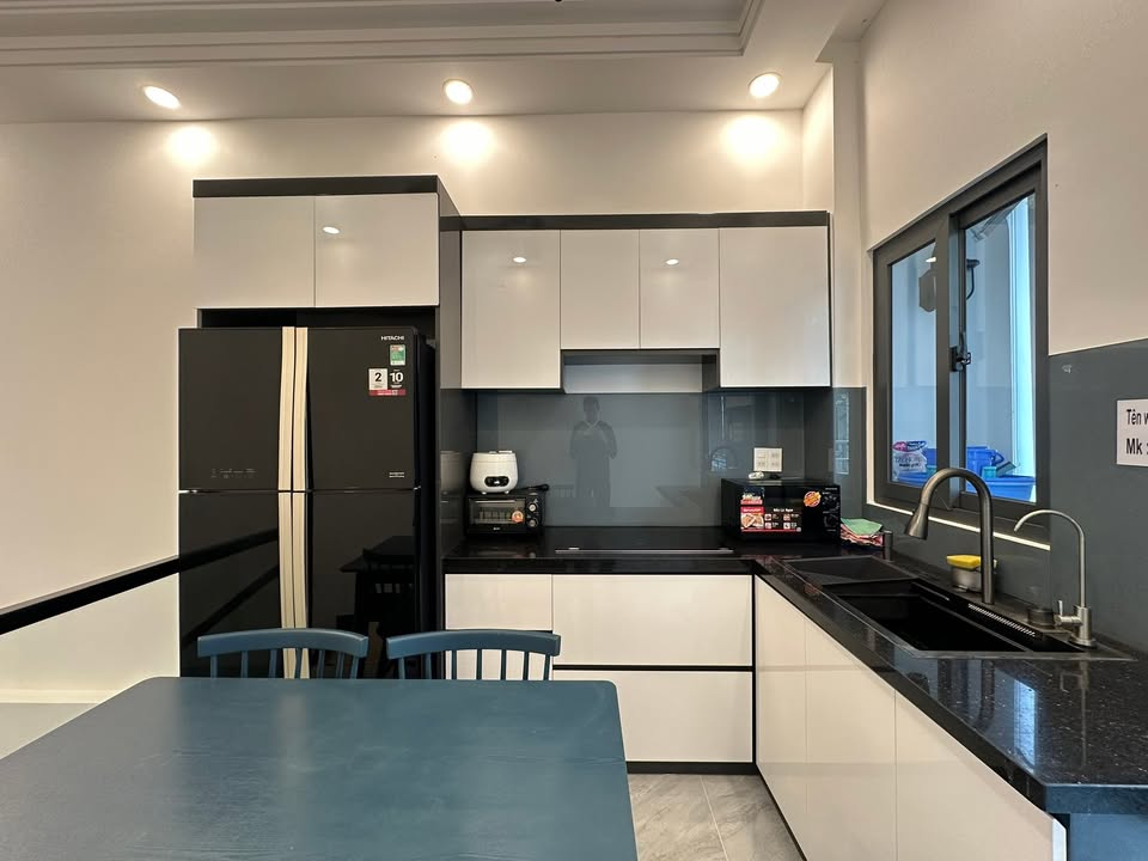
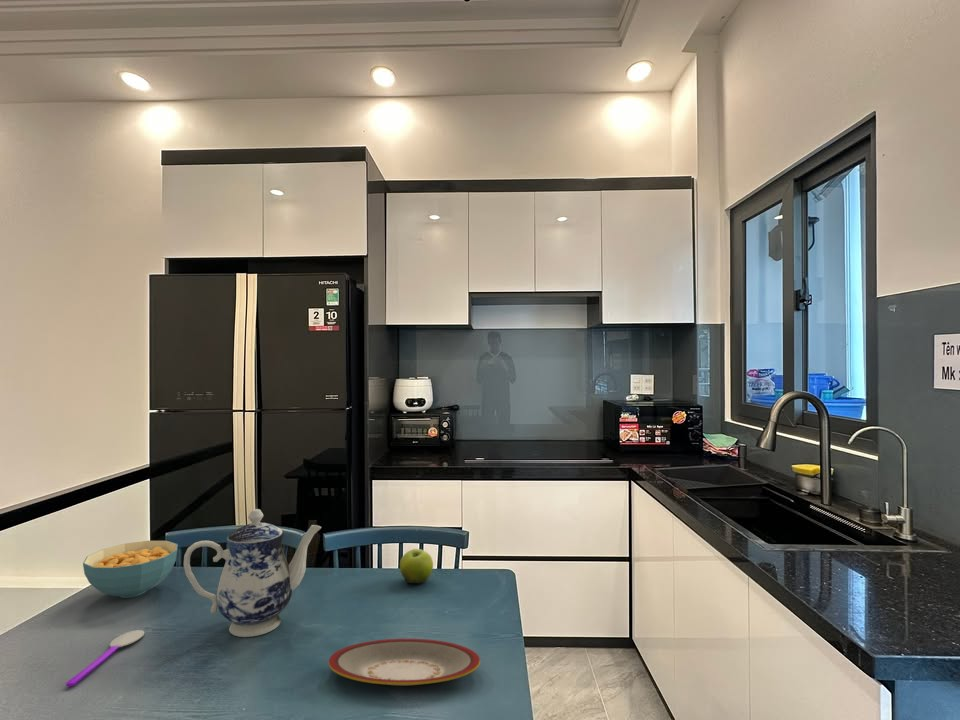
+ spoon [65,629,146,687]
+ cereal bowl [82,540,179,599]
+ fruit [399,548,434,584]
+ plate [328,638,481,686]
+ teapot [183,508,322,638]
